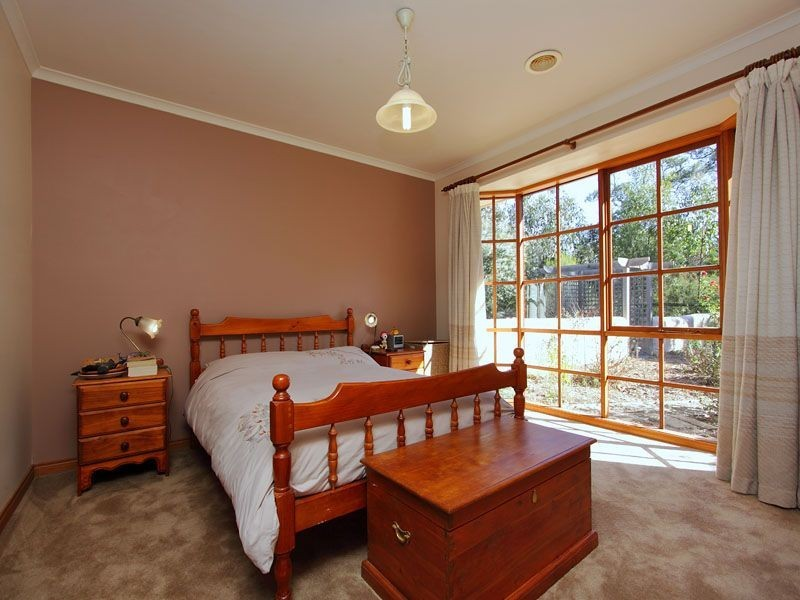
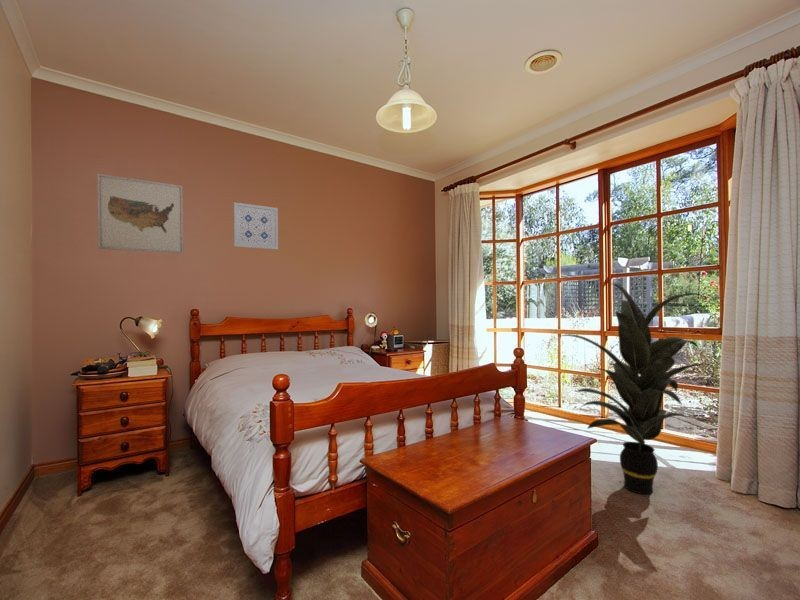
+ wall art [96,173,184,254]
+ indoor plant [556,282,711,495]
+ wall art [232,201,279,250]
